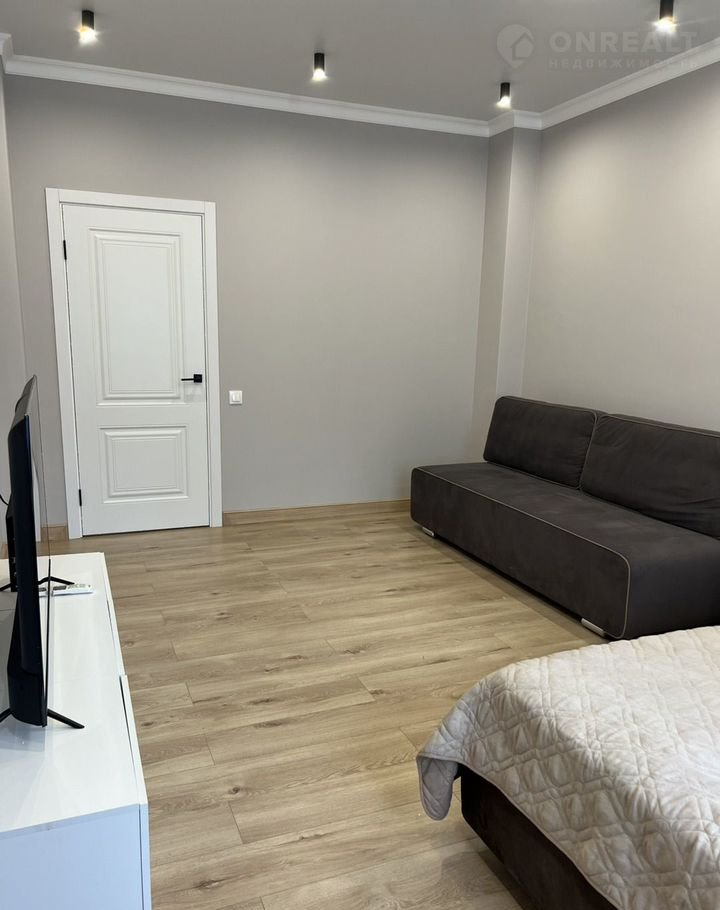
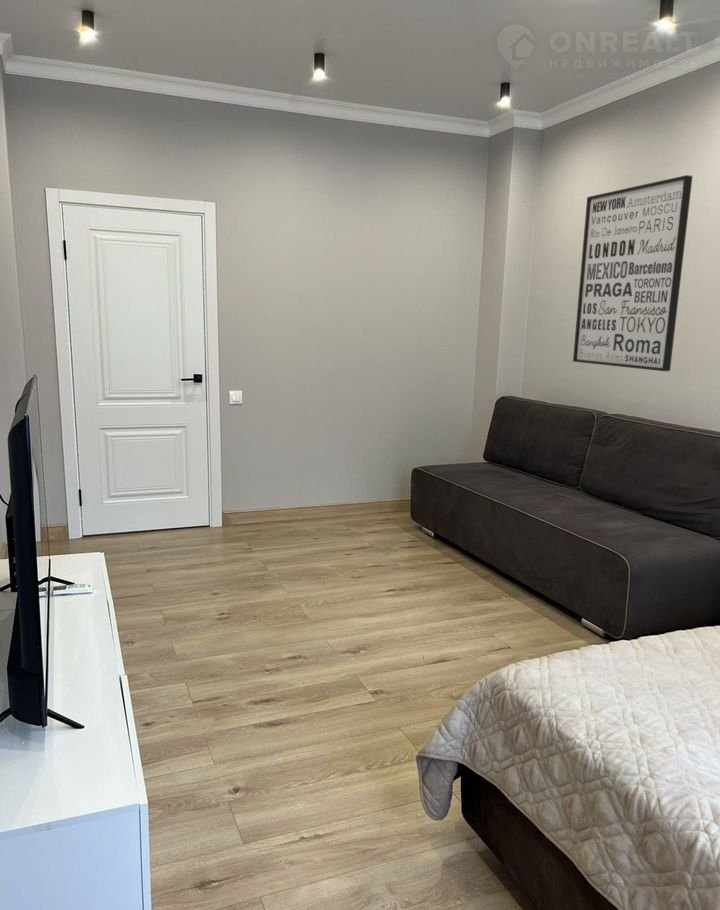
+ wall art [572,174,694,372]
